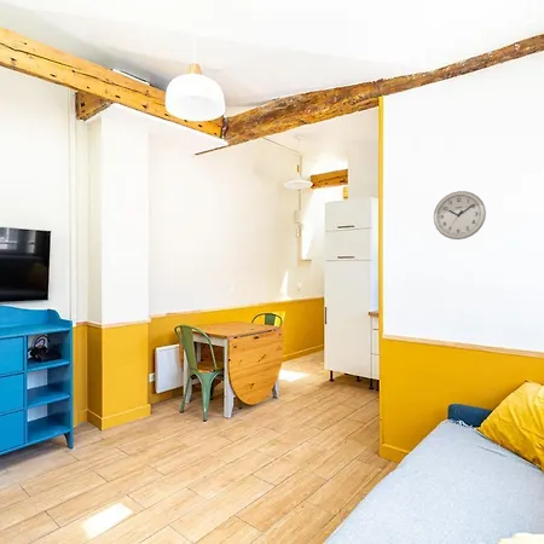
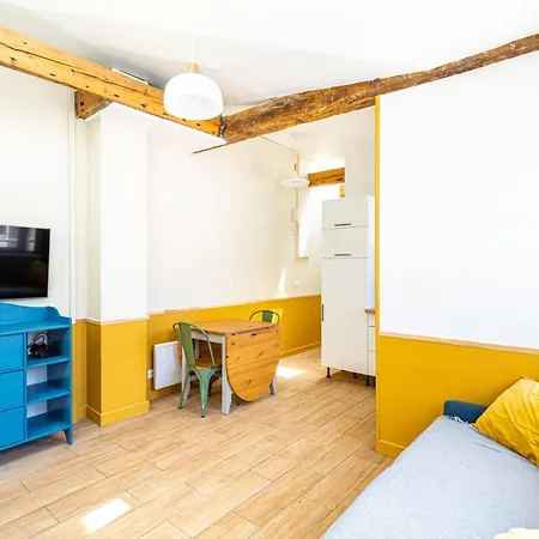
- wall clock [433,190,487,241]
